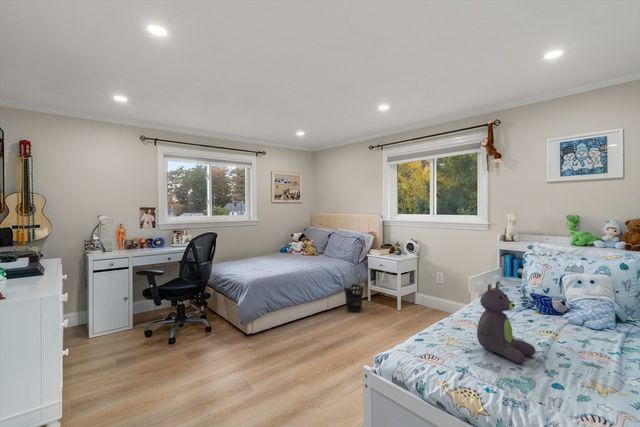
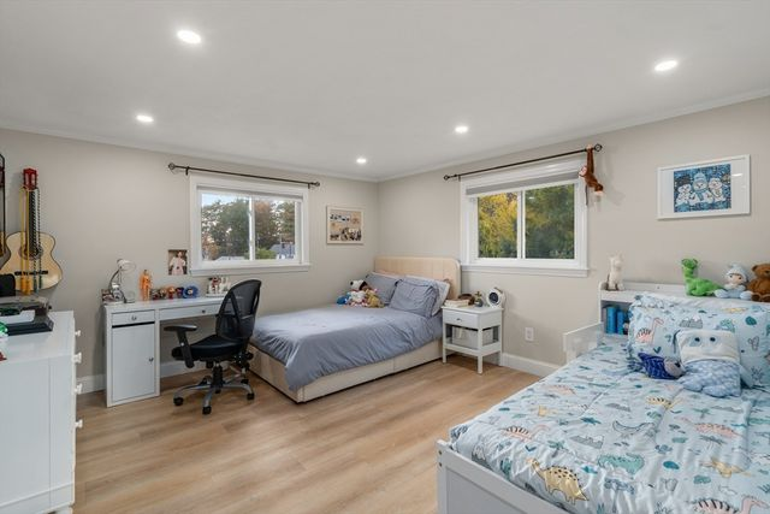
- wastebasket [343,283,365,313]
- stuffed bear [476,280,536,365]
